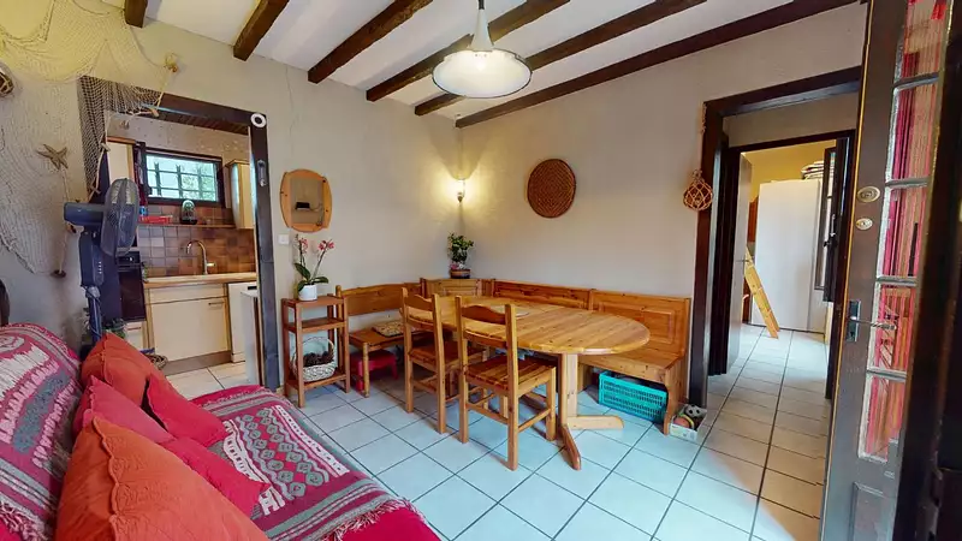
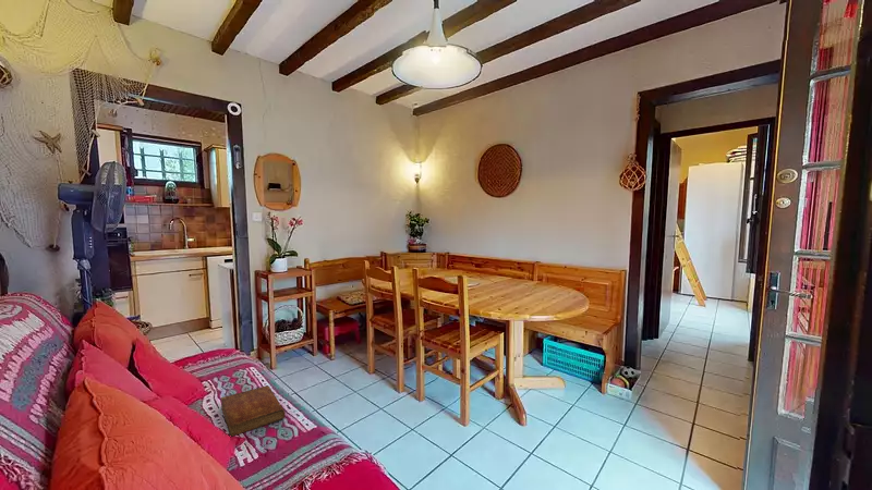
+ bible [220,384,287,438]
